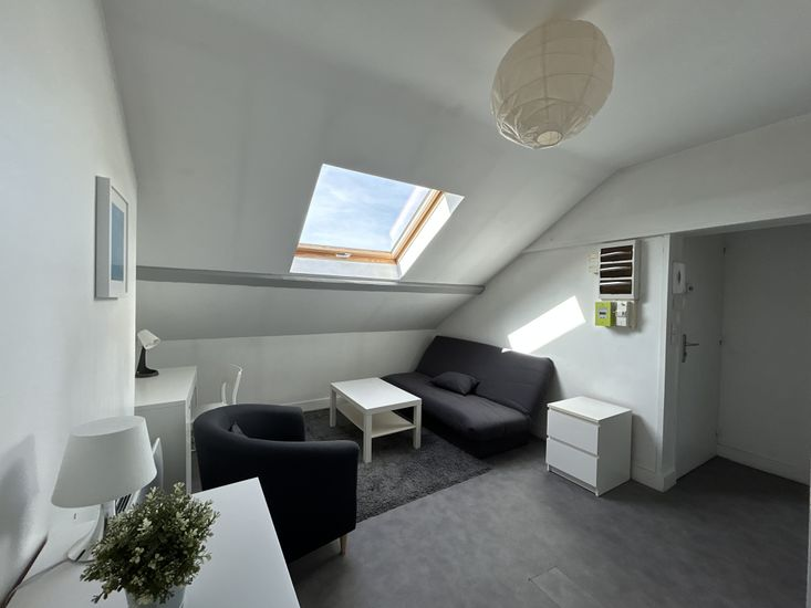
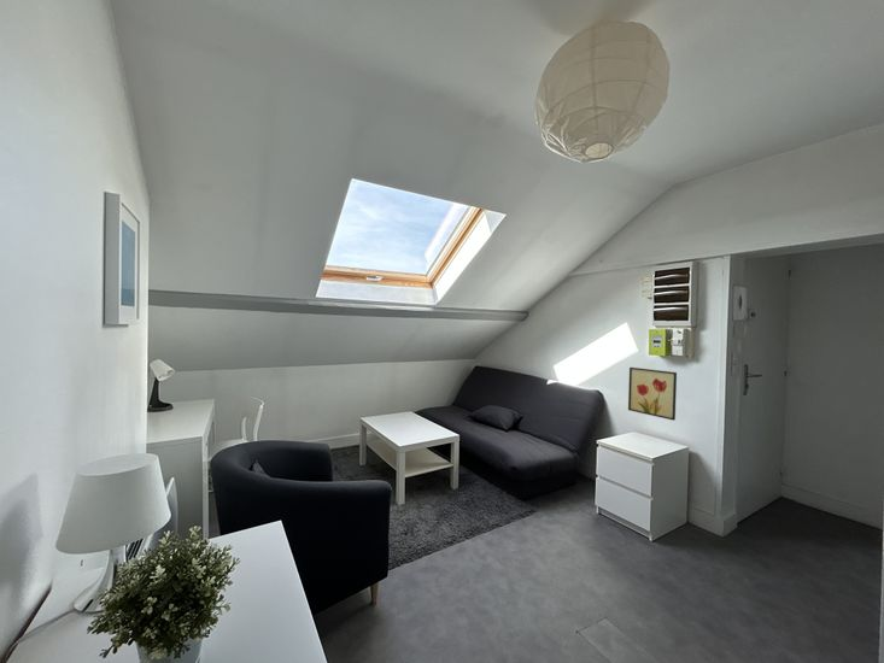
+ wall art [627,366,678,422]
